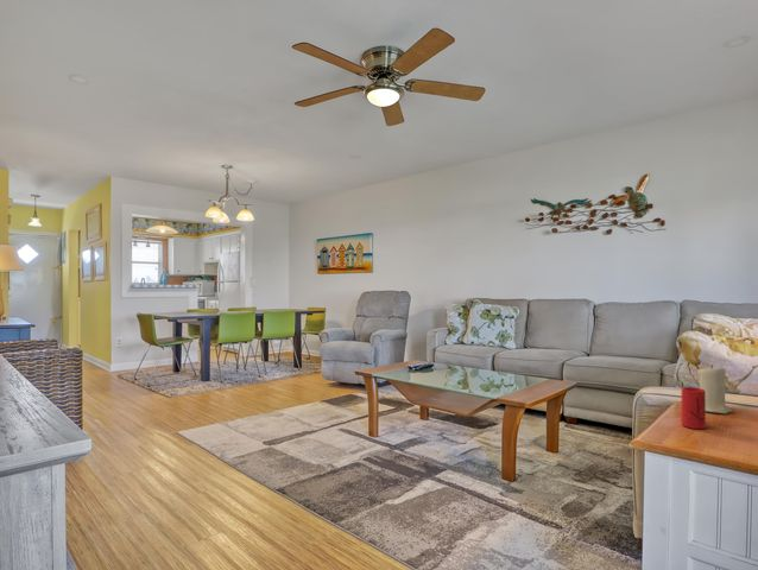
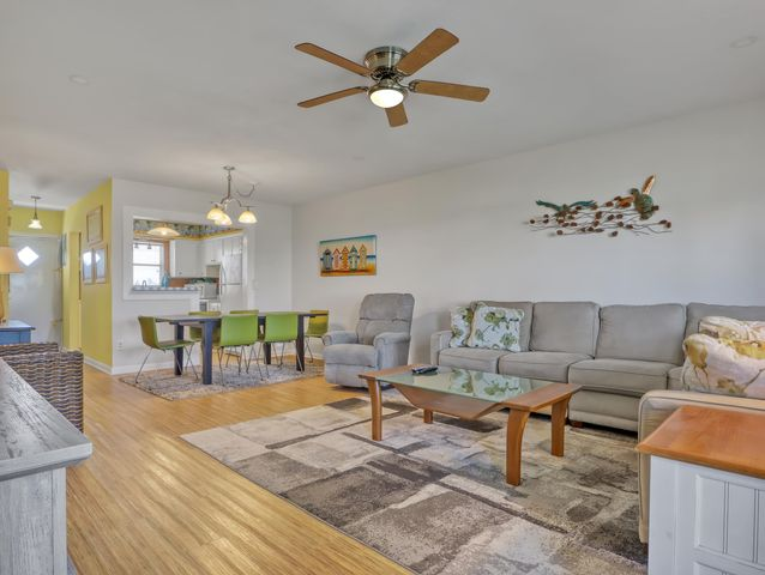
- candle [697,363,733,414]
- cup [680,386,707,430]
